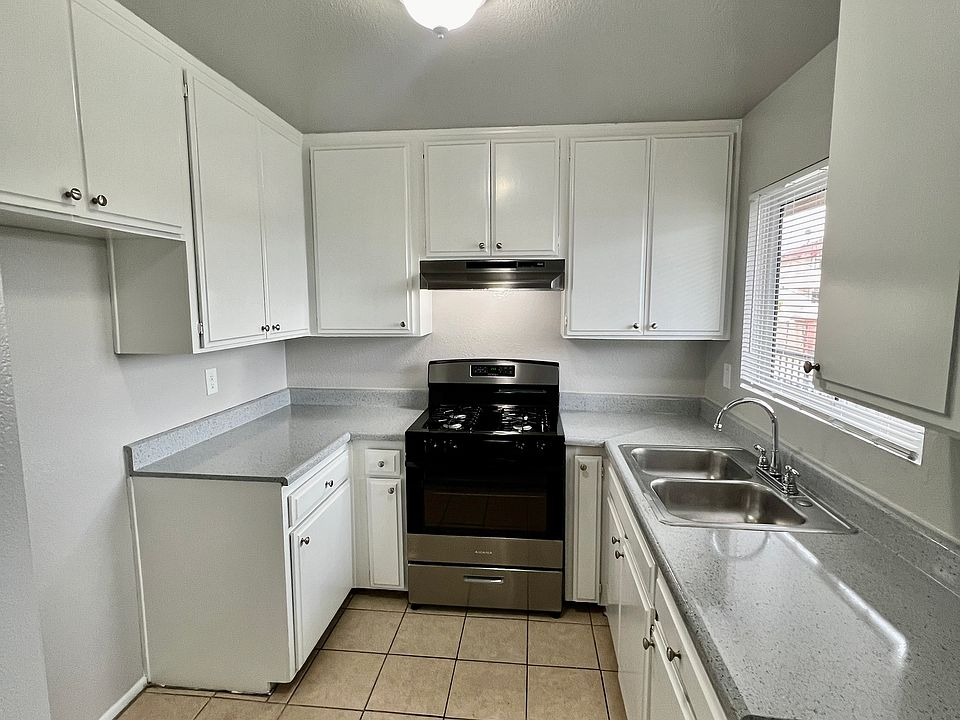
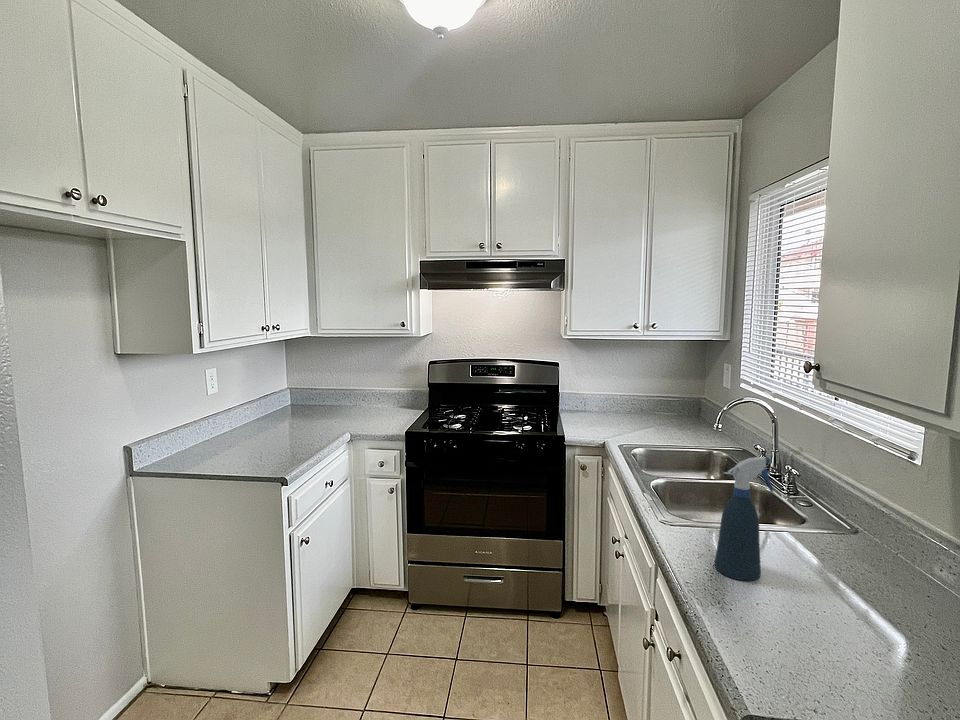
+ spray bottle [714,456,774,581]
